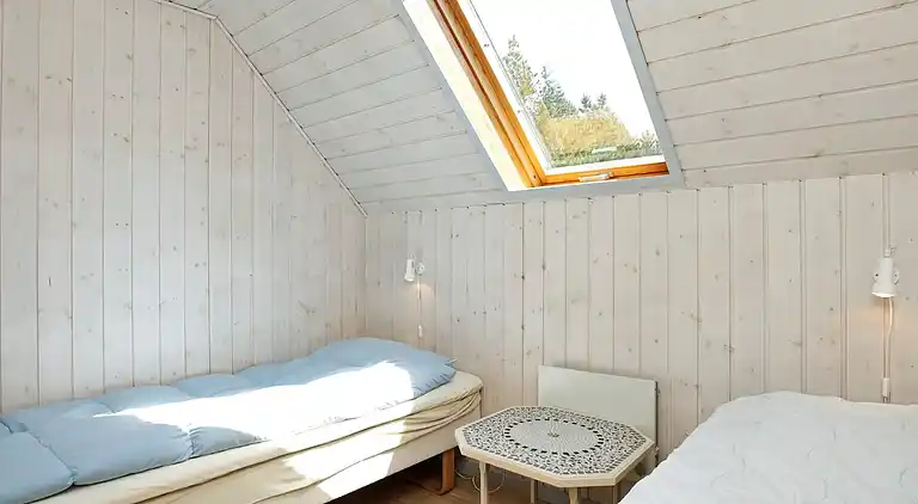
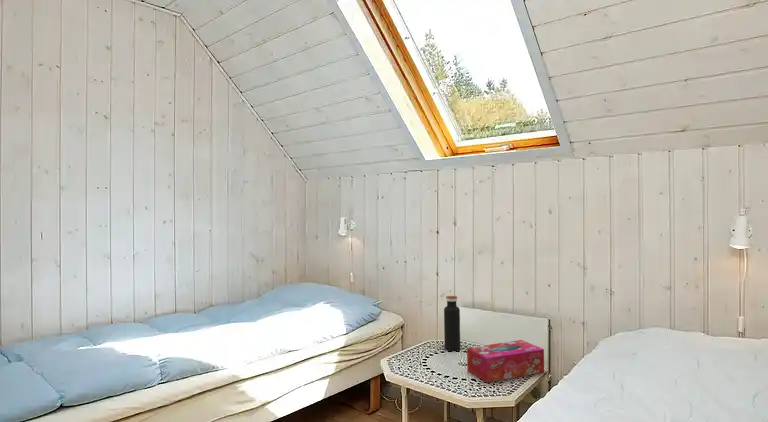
+ tissue box [466,339,545,384]
+ water bottle [443,295,461,351]
